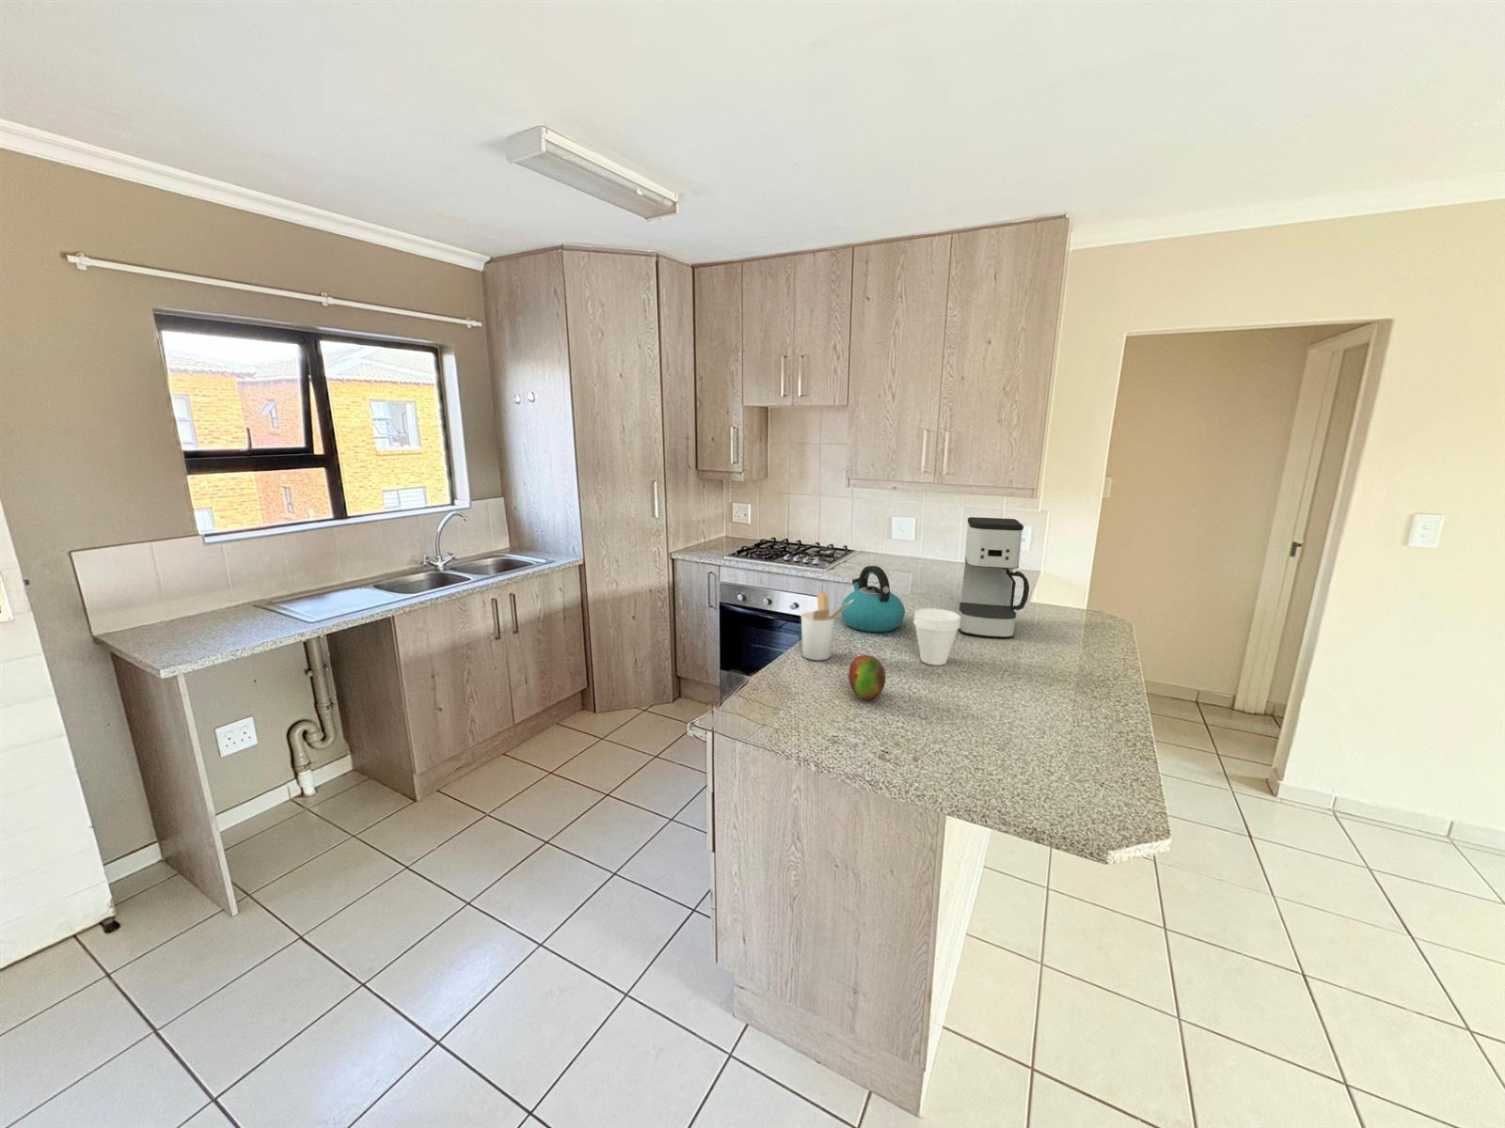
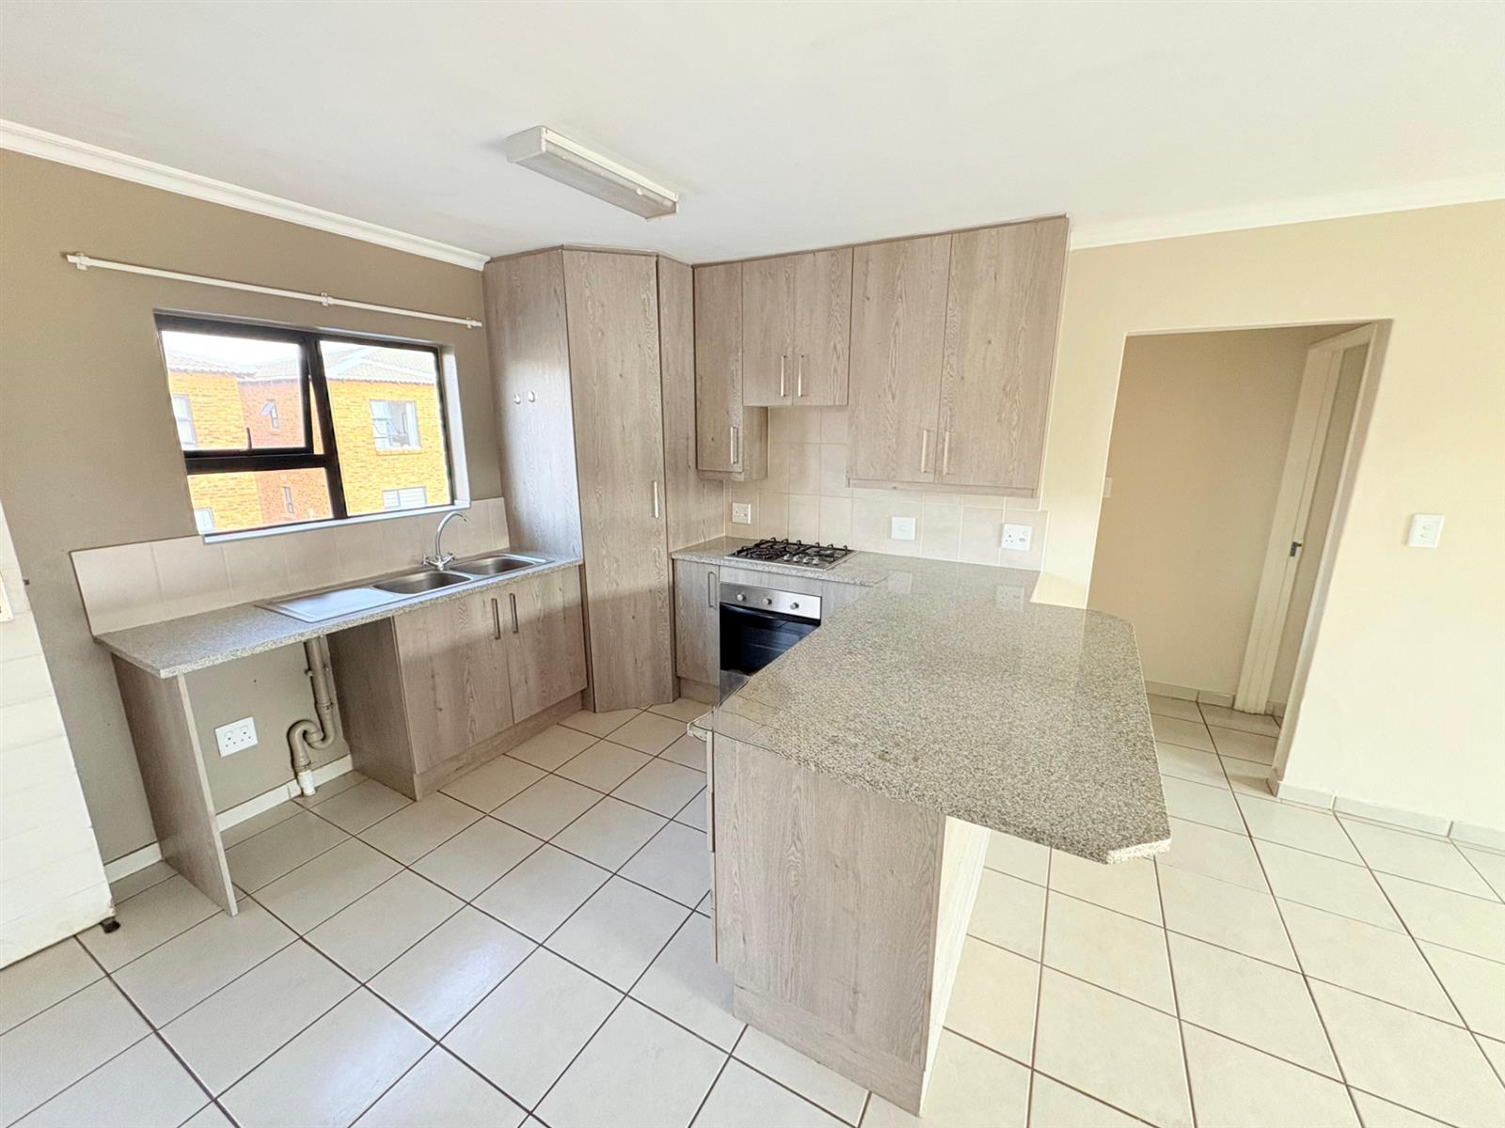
- utensil holder [800,590,853,661]
- cup [912,607,960,666]
- coffee maker [959,517,1030,639]
- kettle [840,565,905,633]
- fruit [847,654,886,701]
